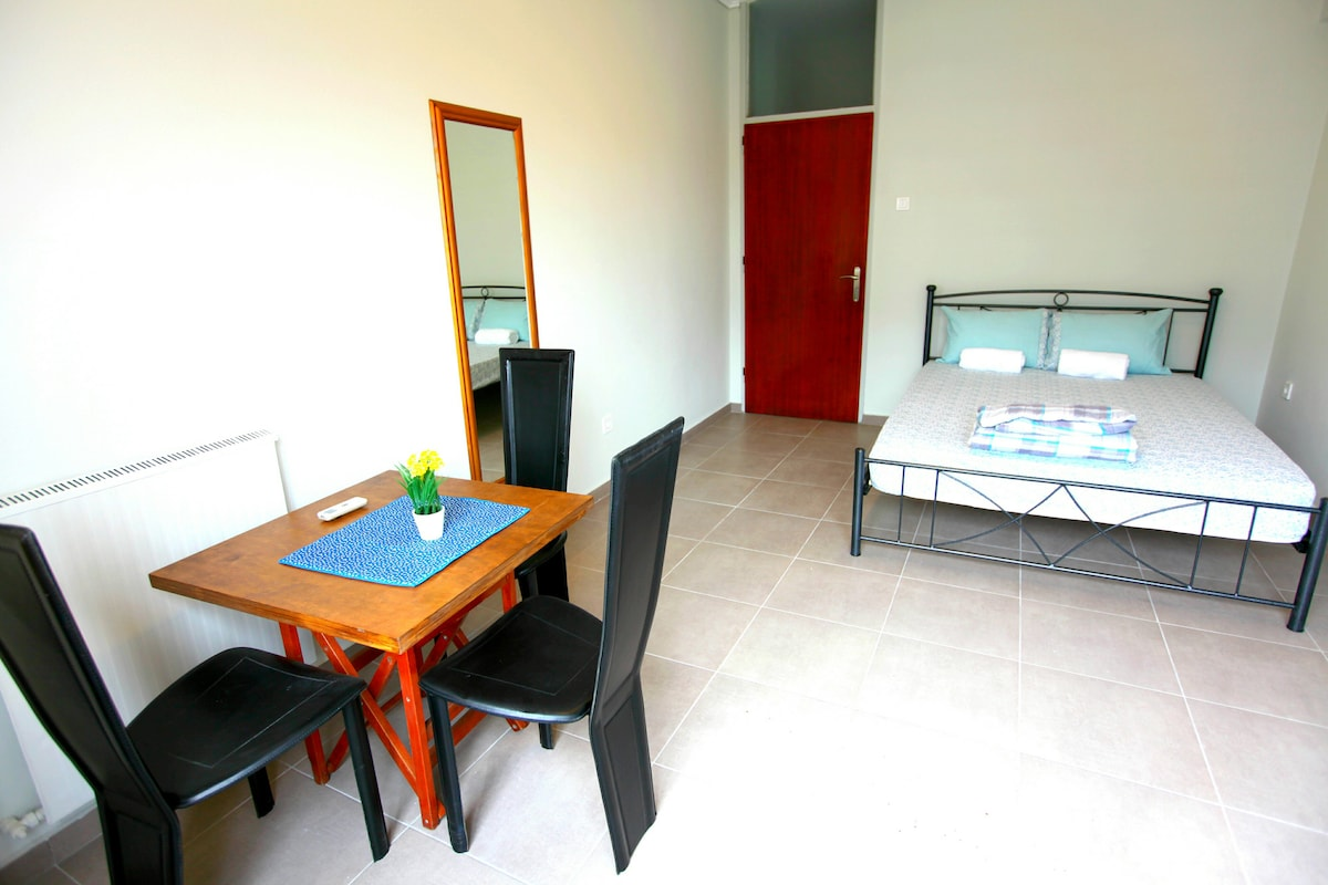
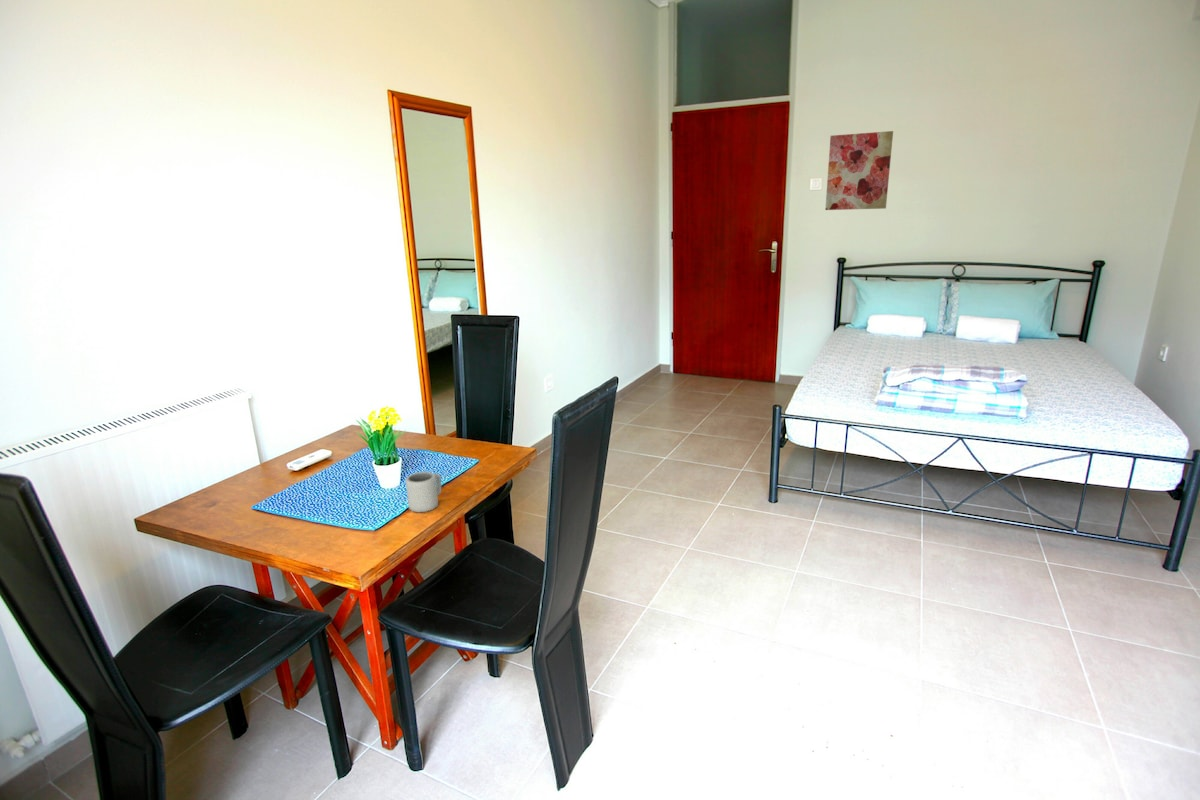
+ cup [405,471,442,513]
+ wall art [824,130,894,211]
